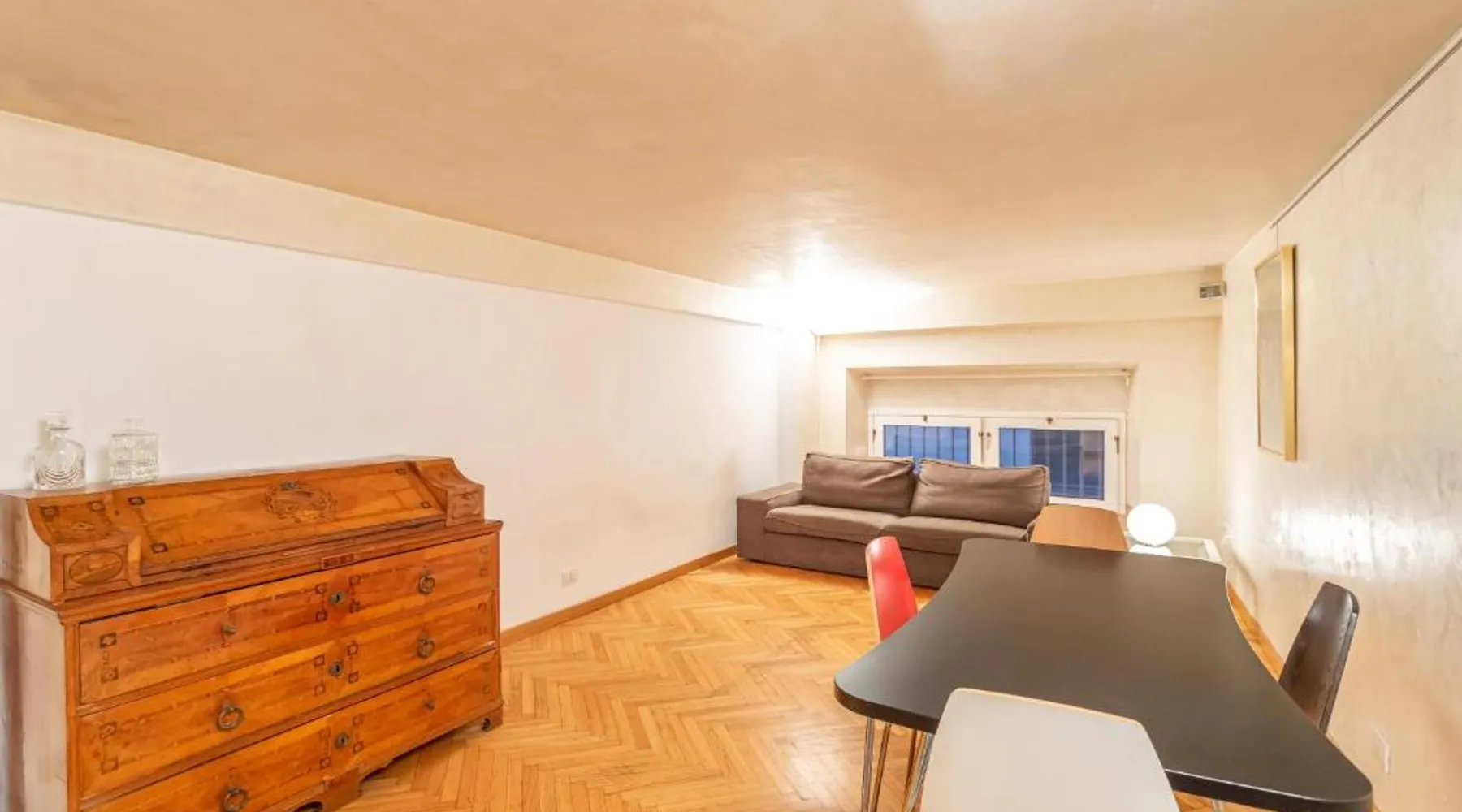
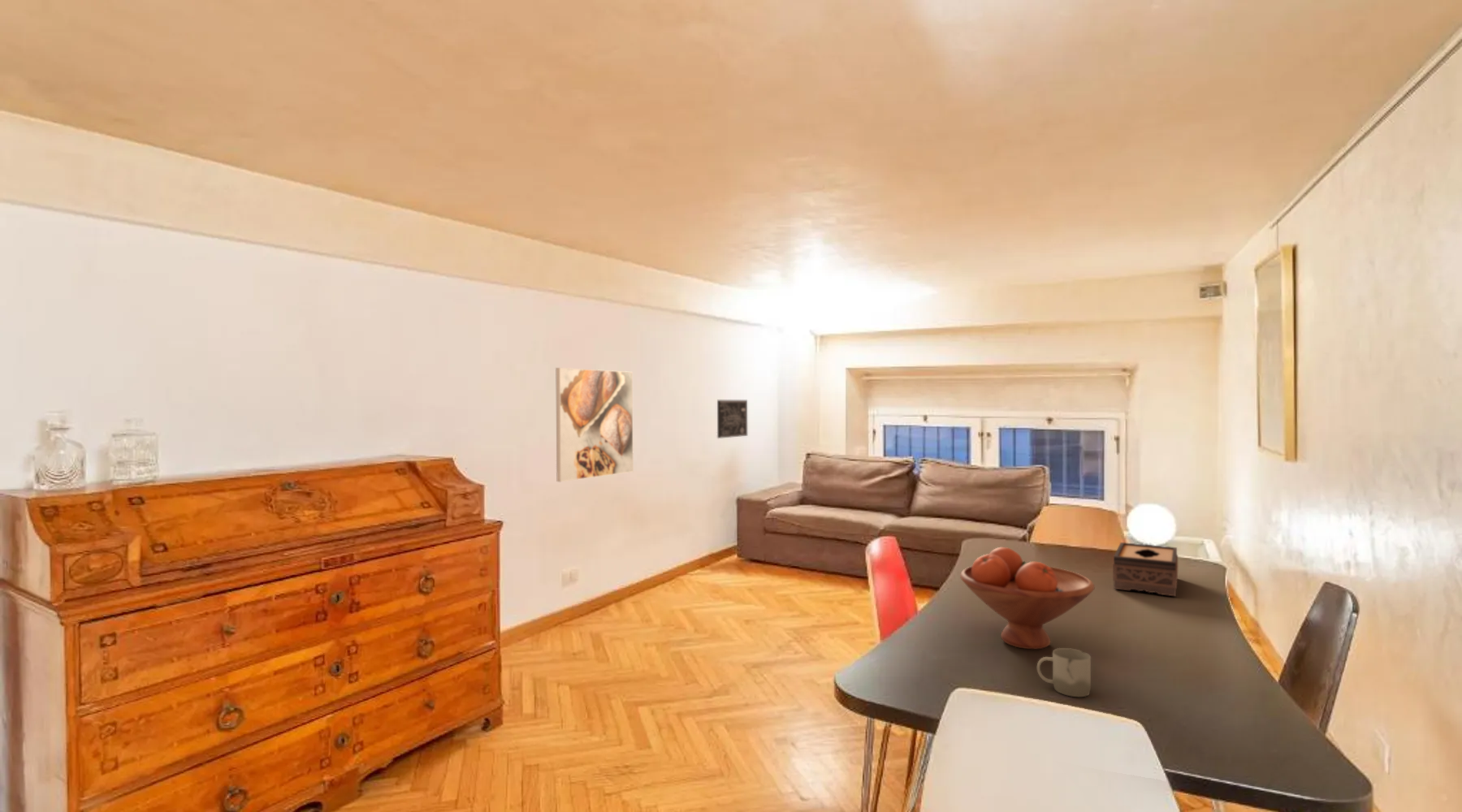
+ tissue box [1112,542,1179,597]
+ wall art [716,400,748,439]
+ cup [1036,647,1092,698]
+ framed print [555,367,634,482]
+ fruit bowl [959,546,1096,650]
